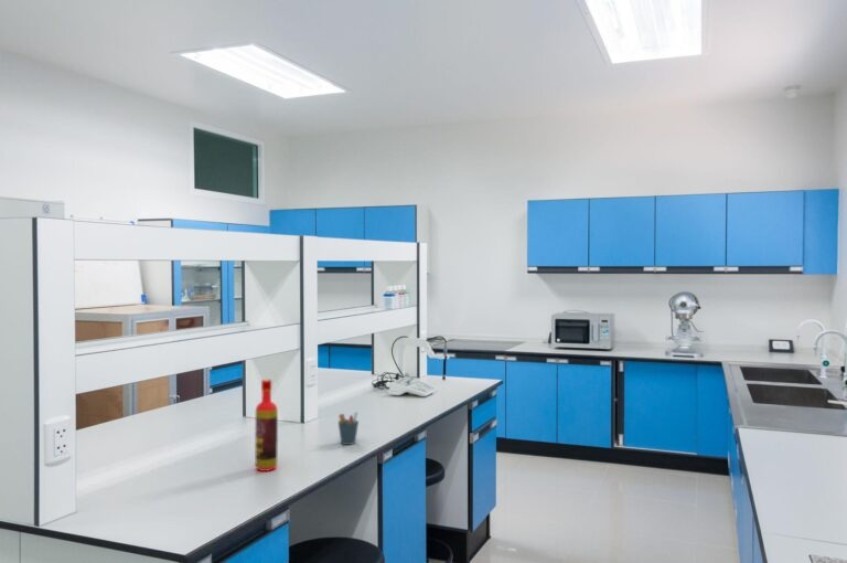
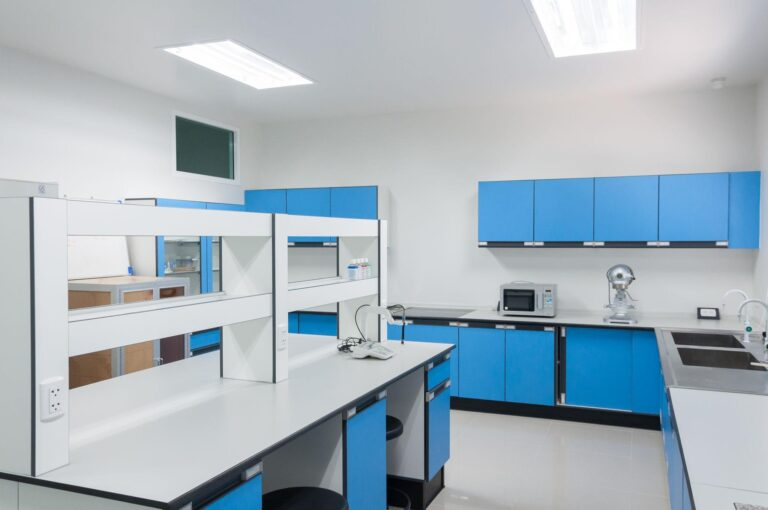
- bottle [255,378,279,472]
- pen holder [337,411,360,446]
